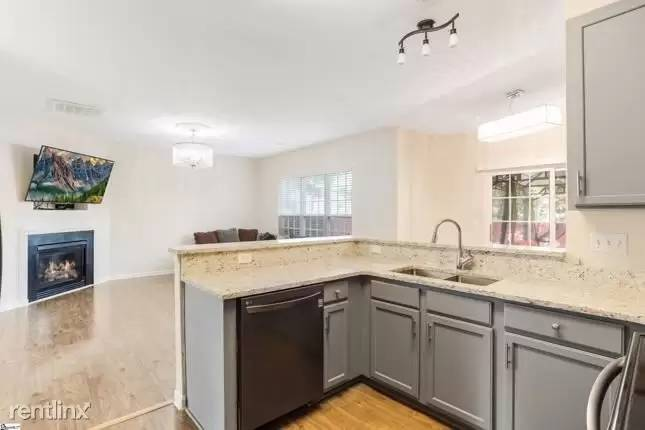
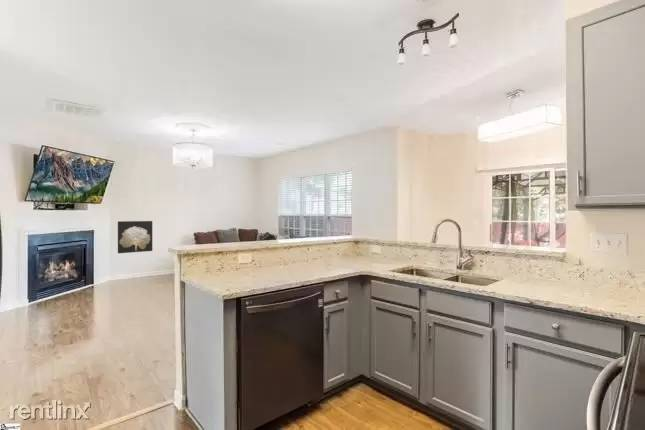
+ wall art [117,220,153,254]
